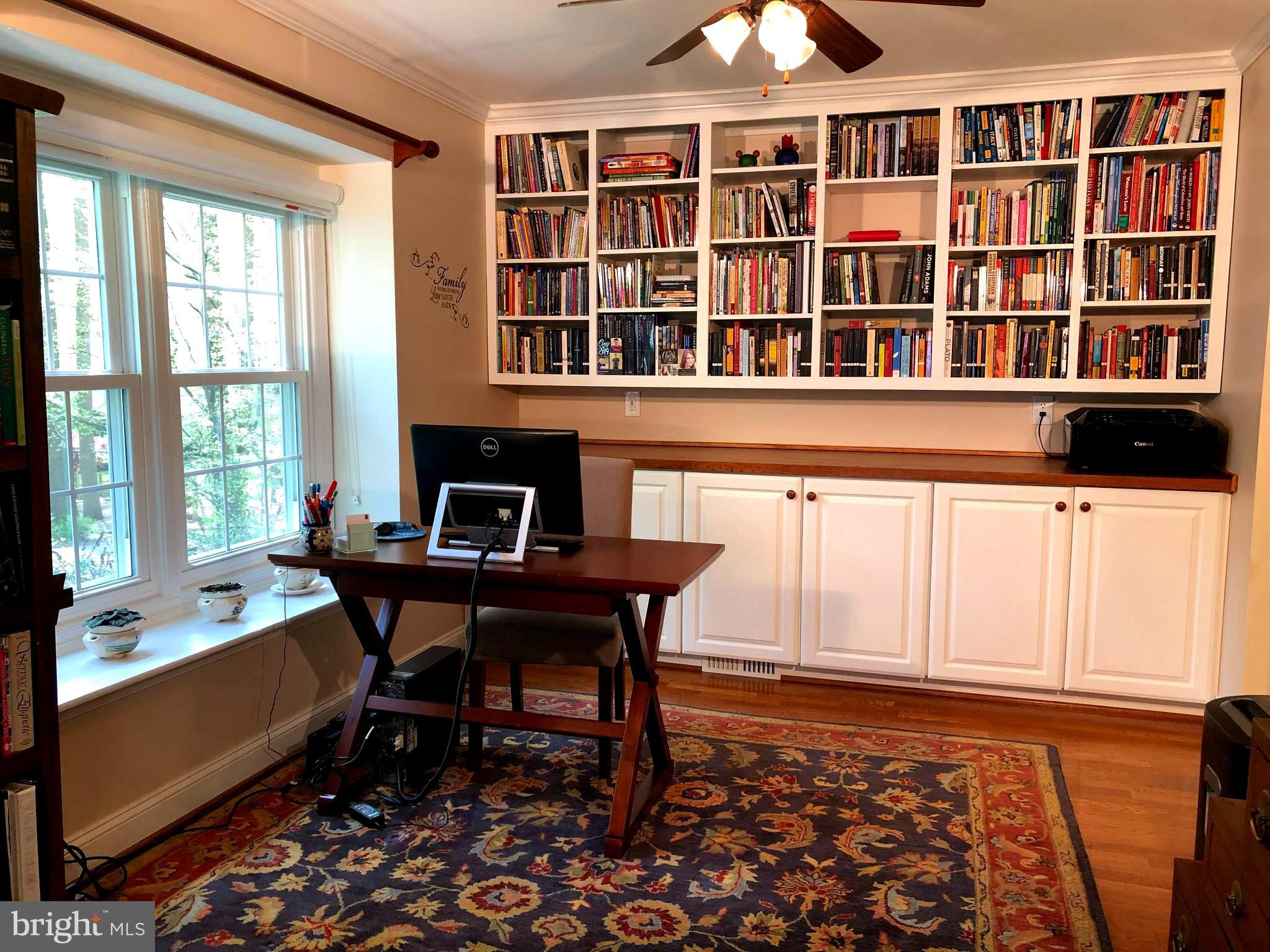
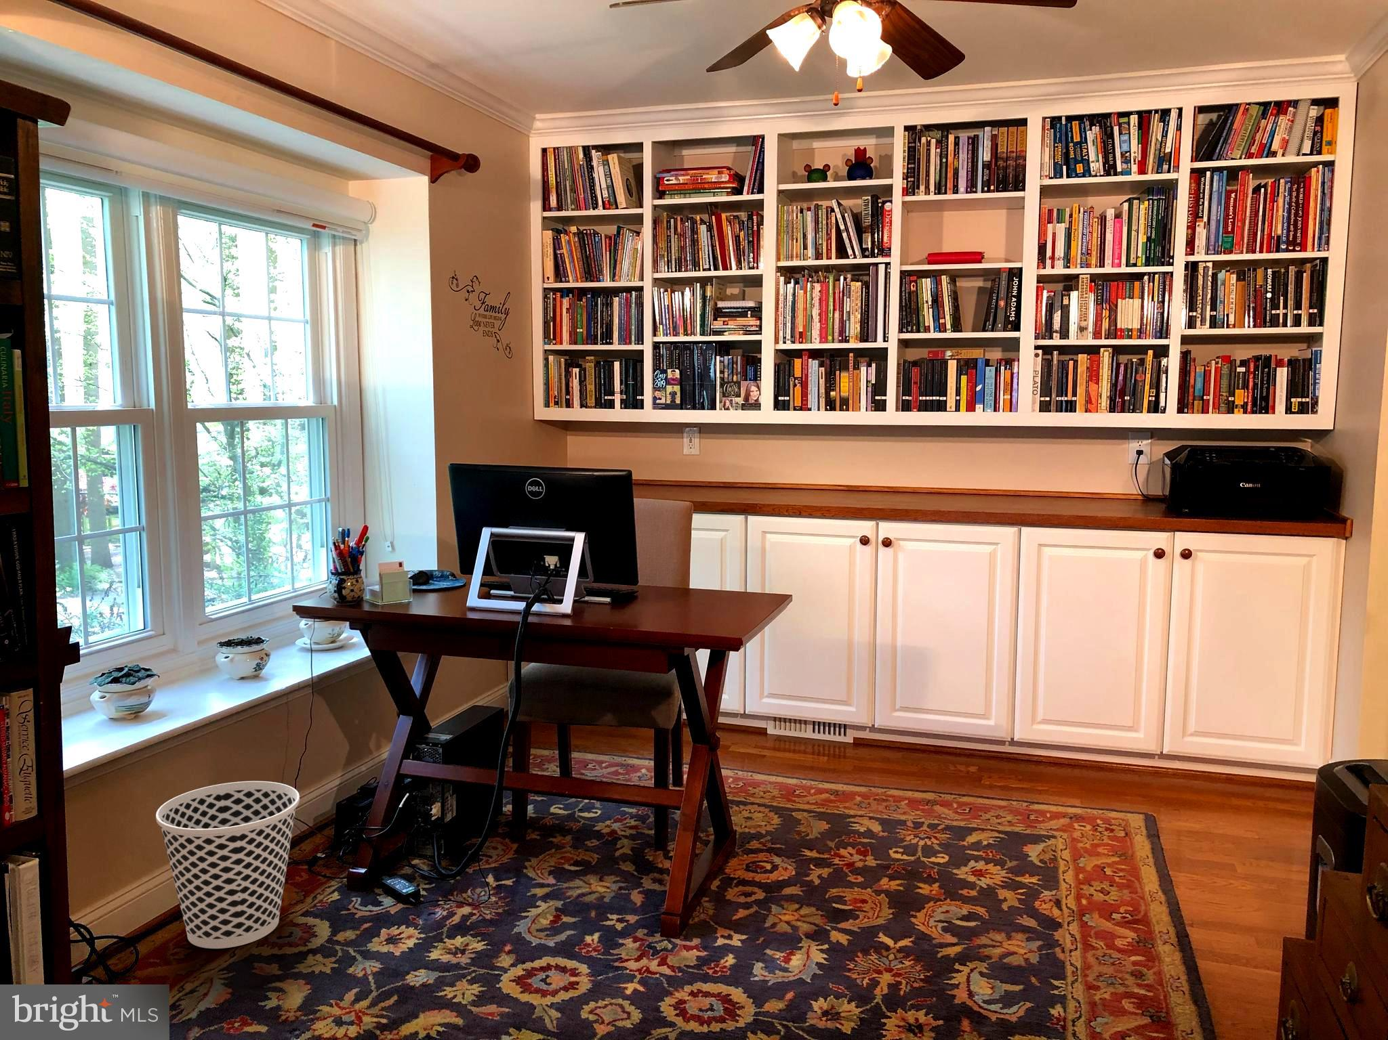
+ wastebasket [155,781,301,949]
